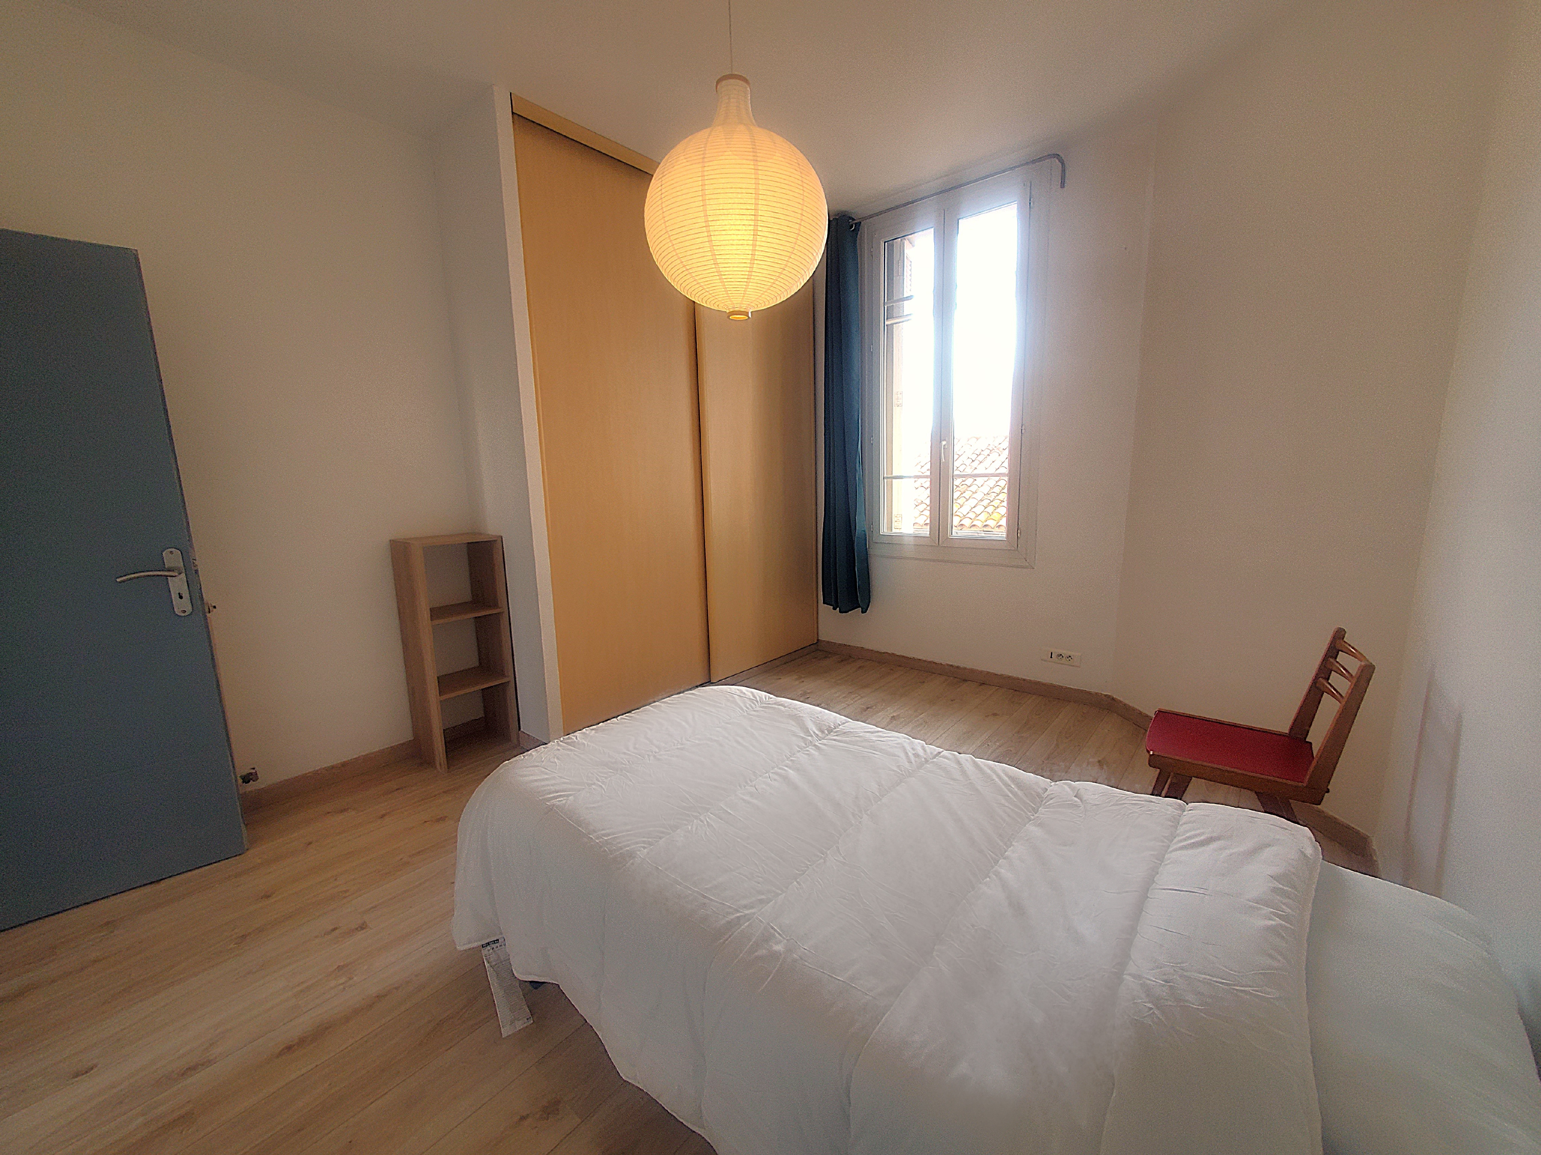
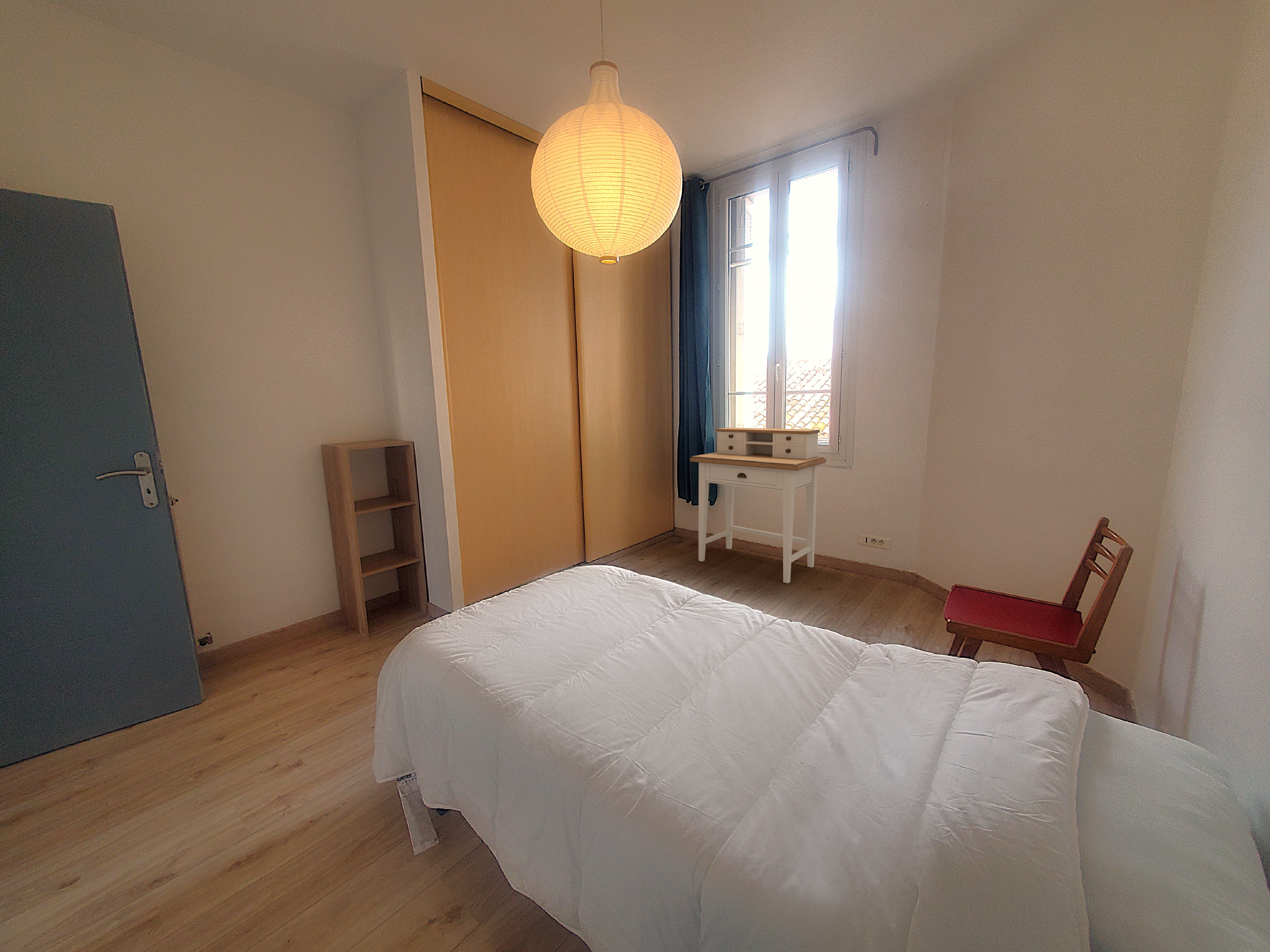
+ desk [690,427,826,584]
